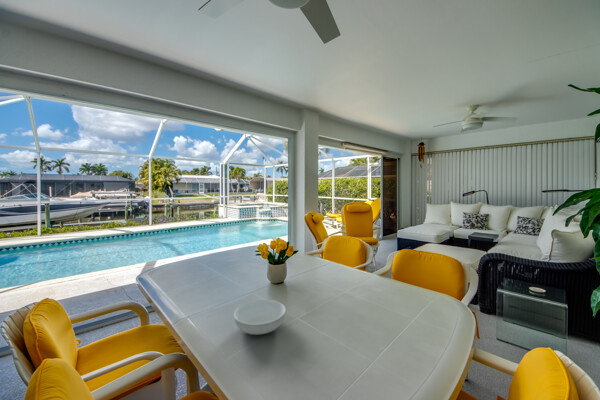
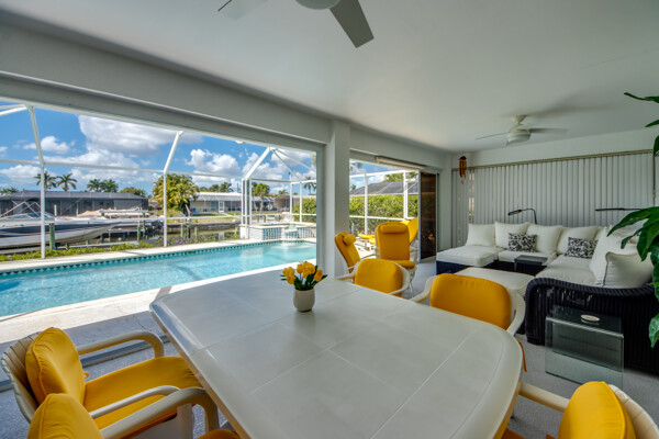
- serving bowl [233,299,287,336]
